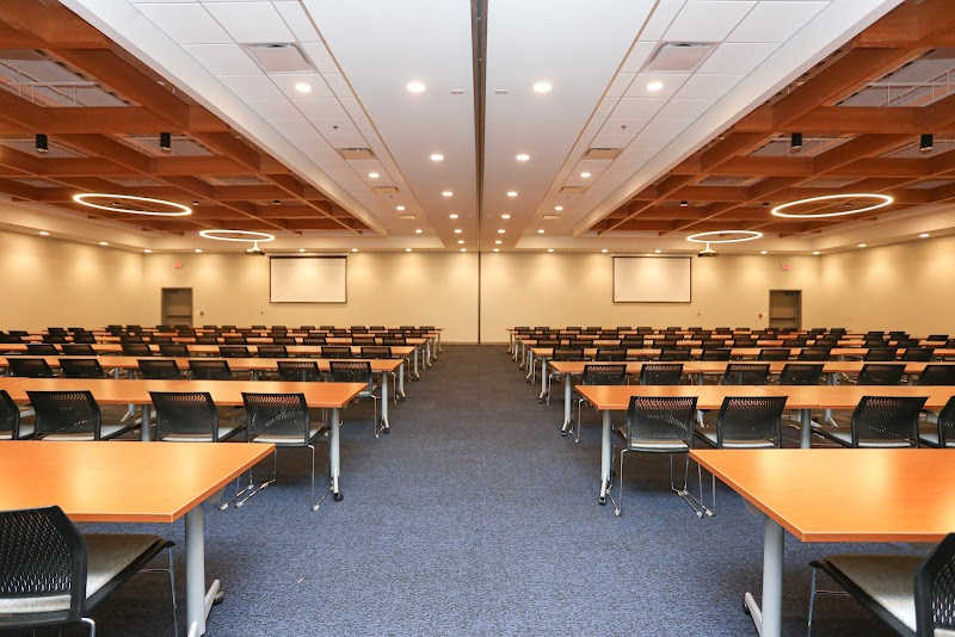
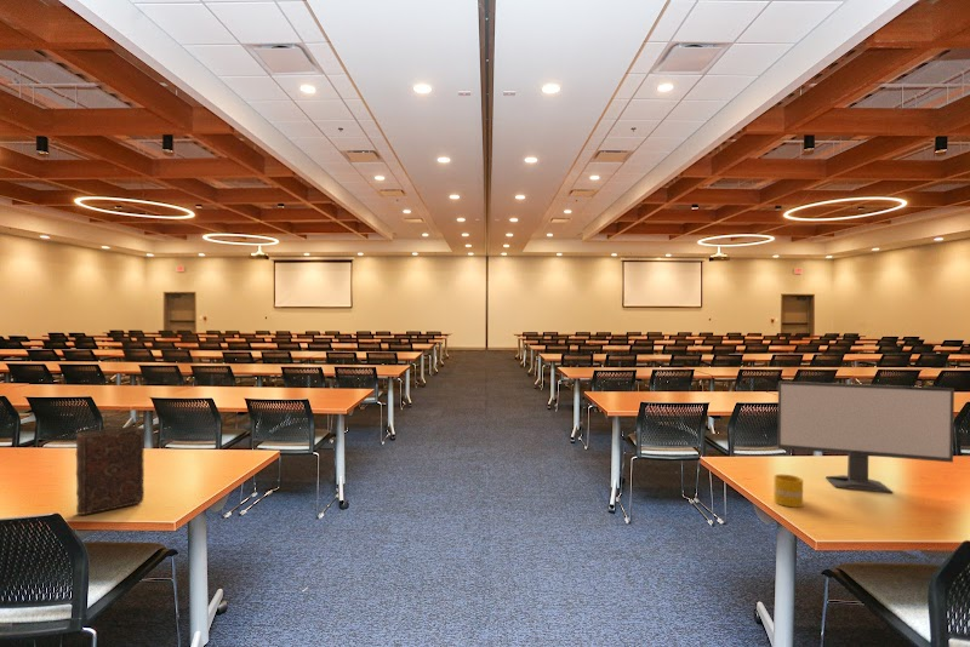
+ book [75,425,146,516]
+ computer monitor [777,380,955,494]
+ mug [772,474,804,509]
